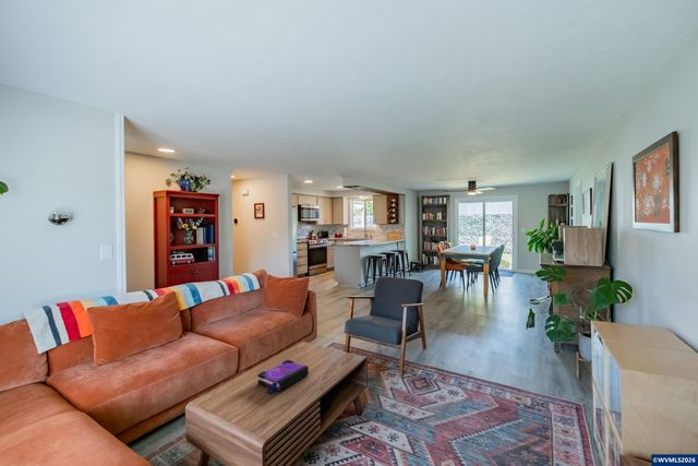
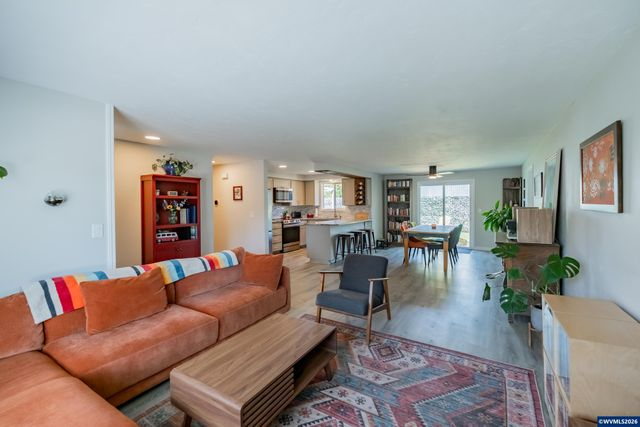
- board game [256,359,310,394]
